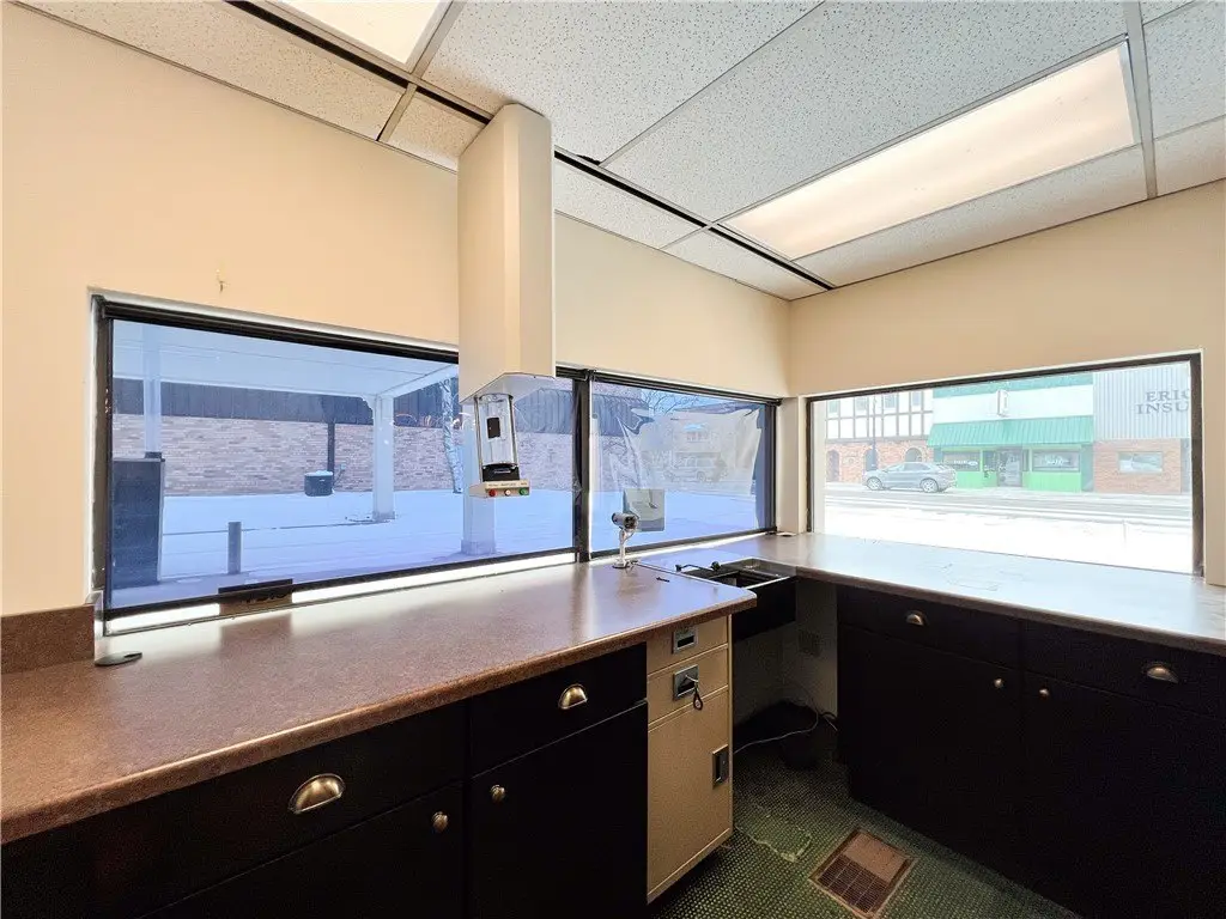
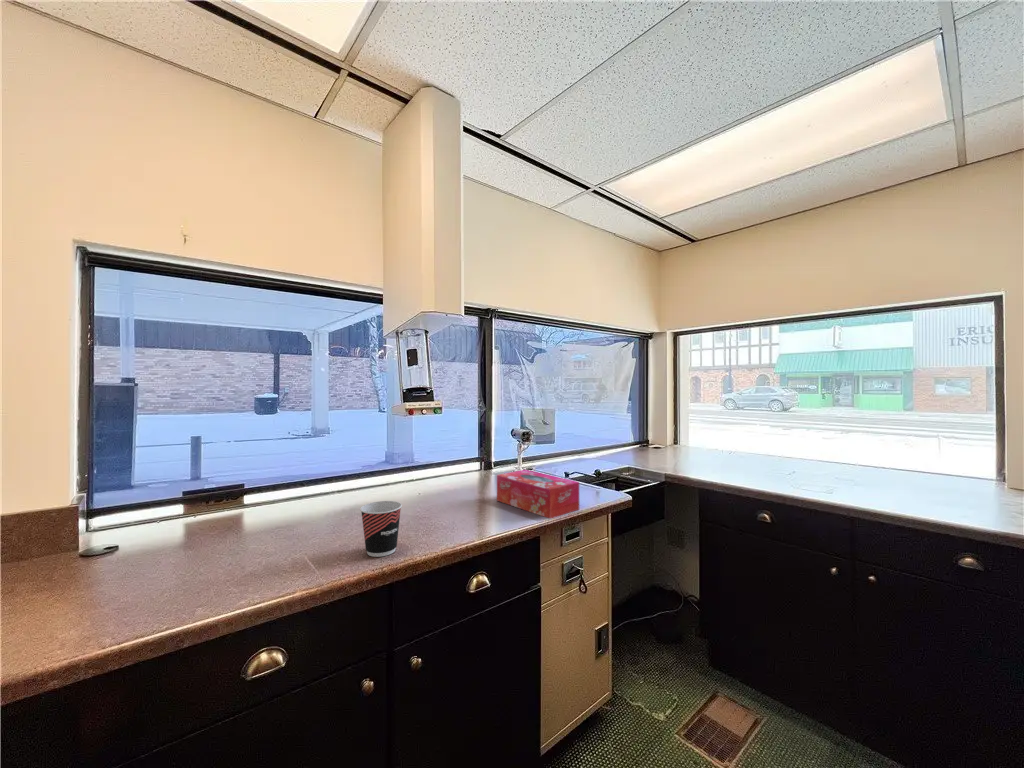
+ cup [359,500,403,558]
+ tissue box [496,469,580,520]
